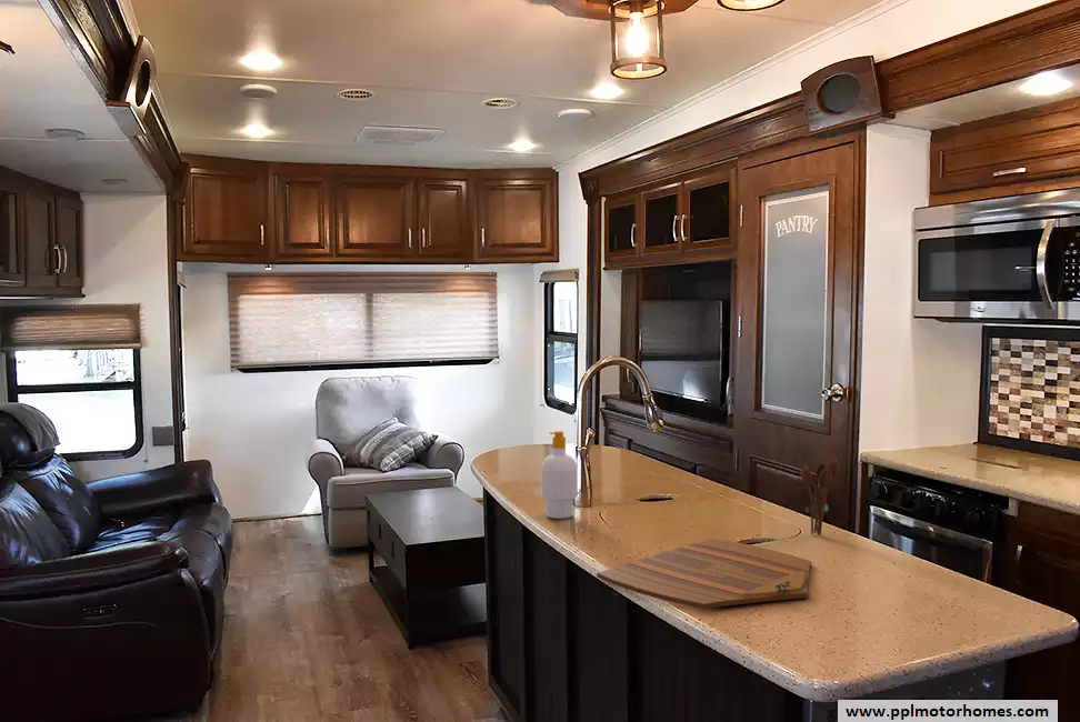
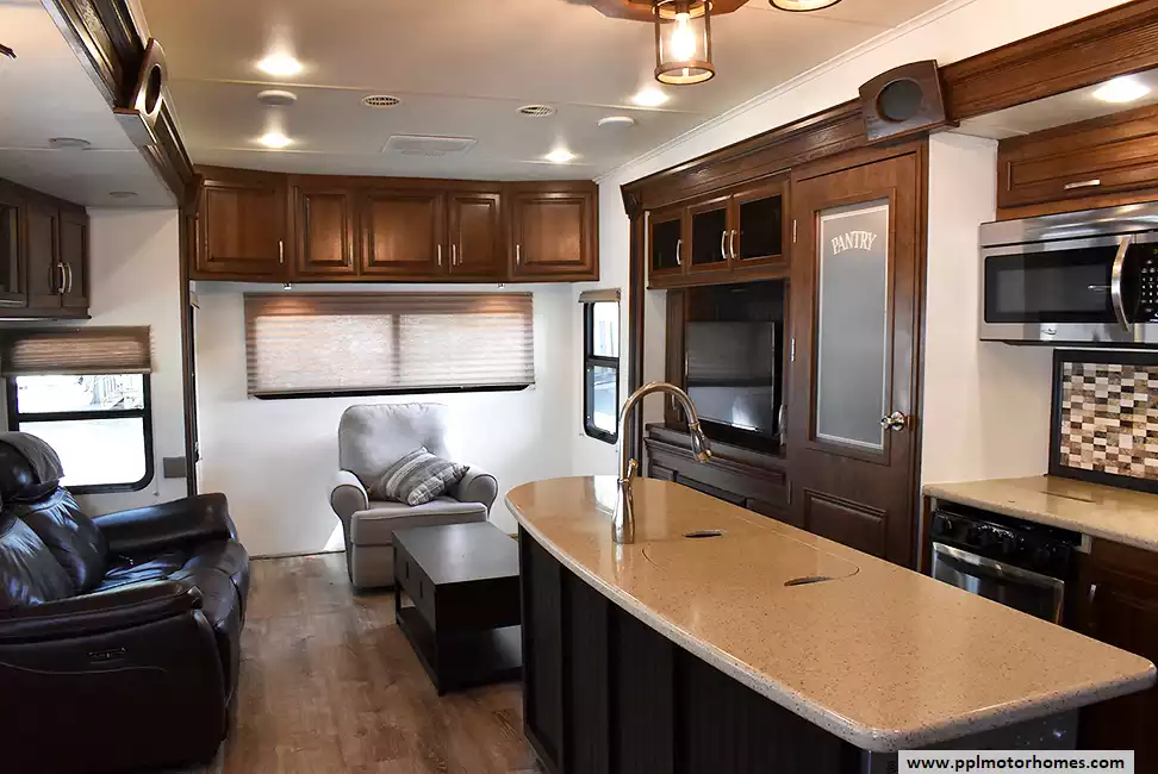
- cutting board [596,537,813,610]
- soap bottle [540,430,579,520]
- utensil holder [800,457,840,537]
